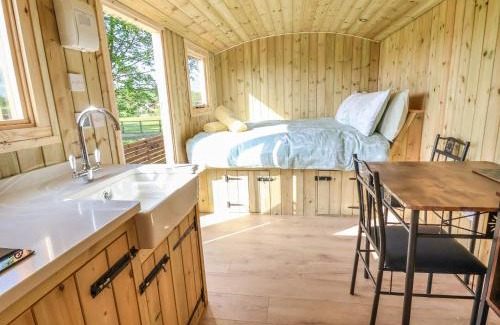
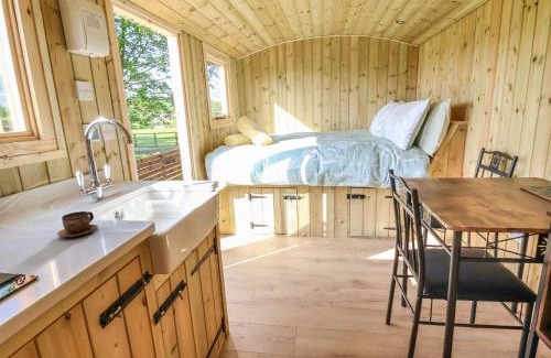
+ cup [56,210,99,238]
